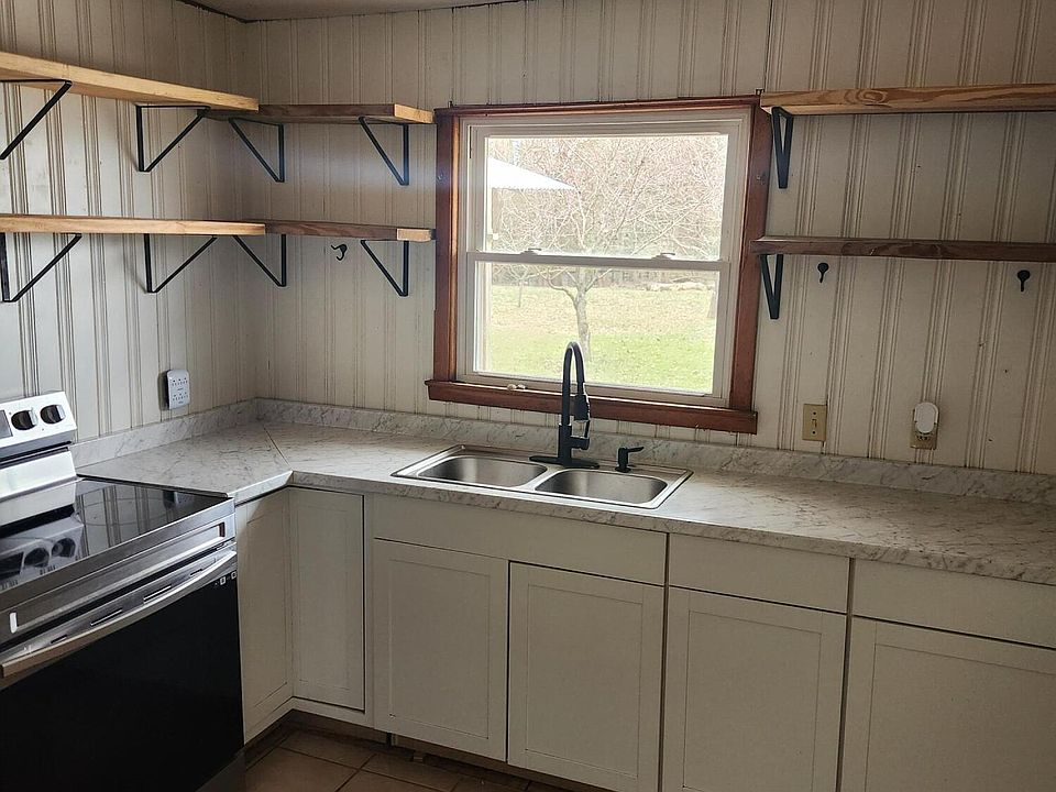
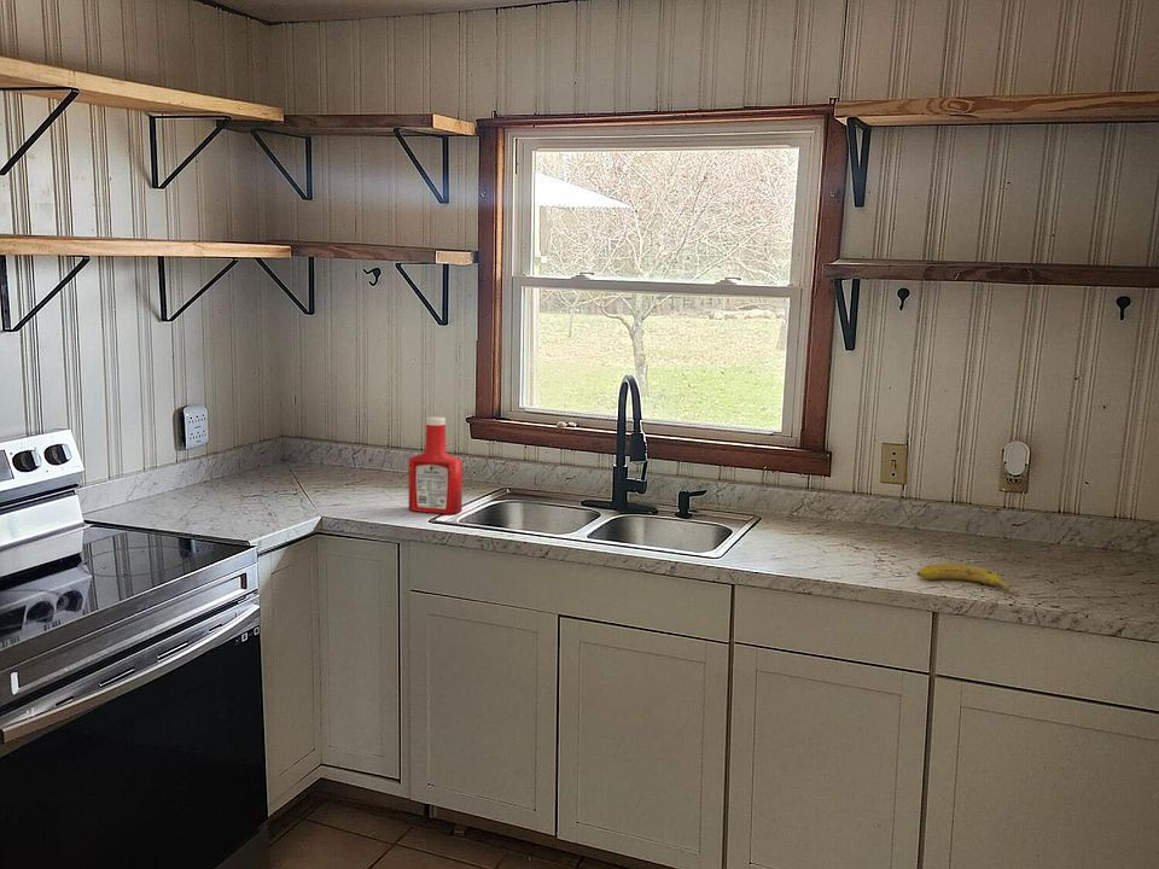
+ soap bottle [408,415,464,515]
+ fruit [915,562,1019,595]
